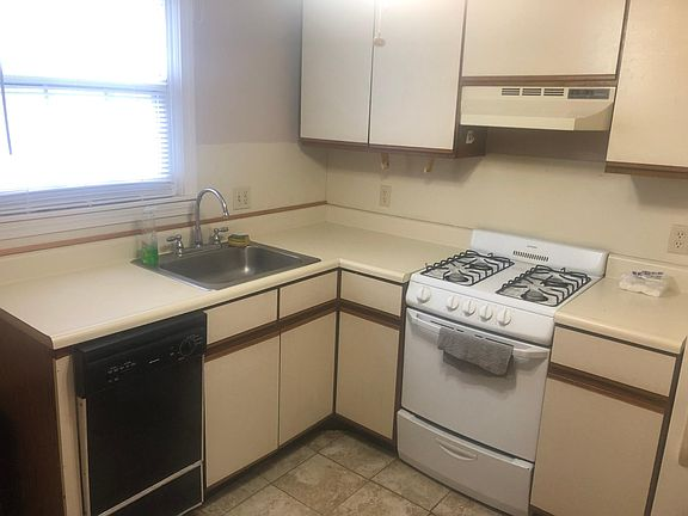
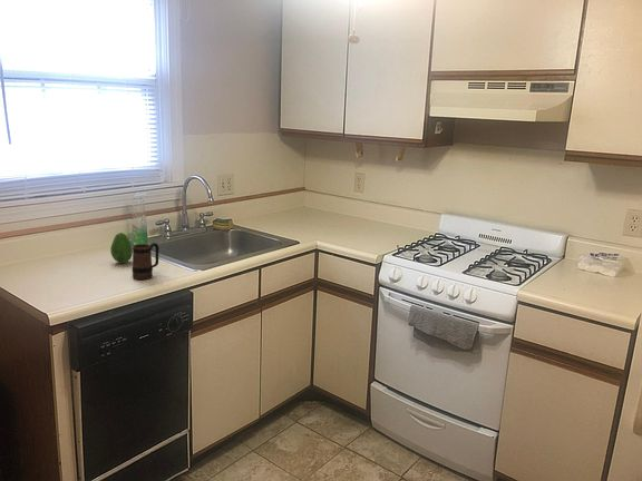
+ mug [132,242,159,281]
+ fruit [109,232,133,264]
